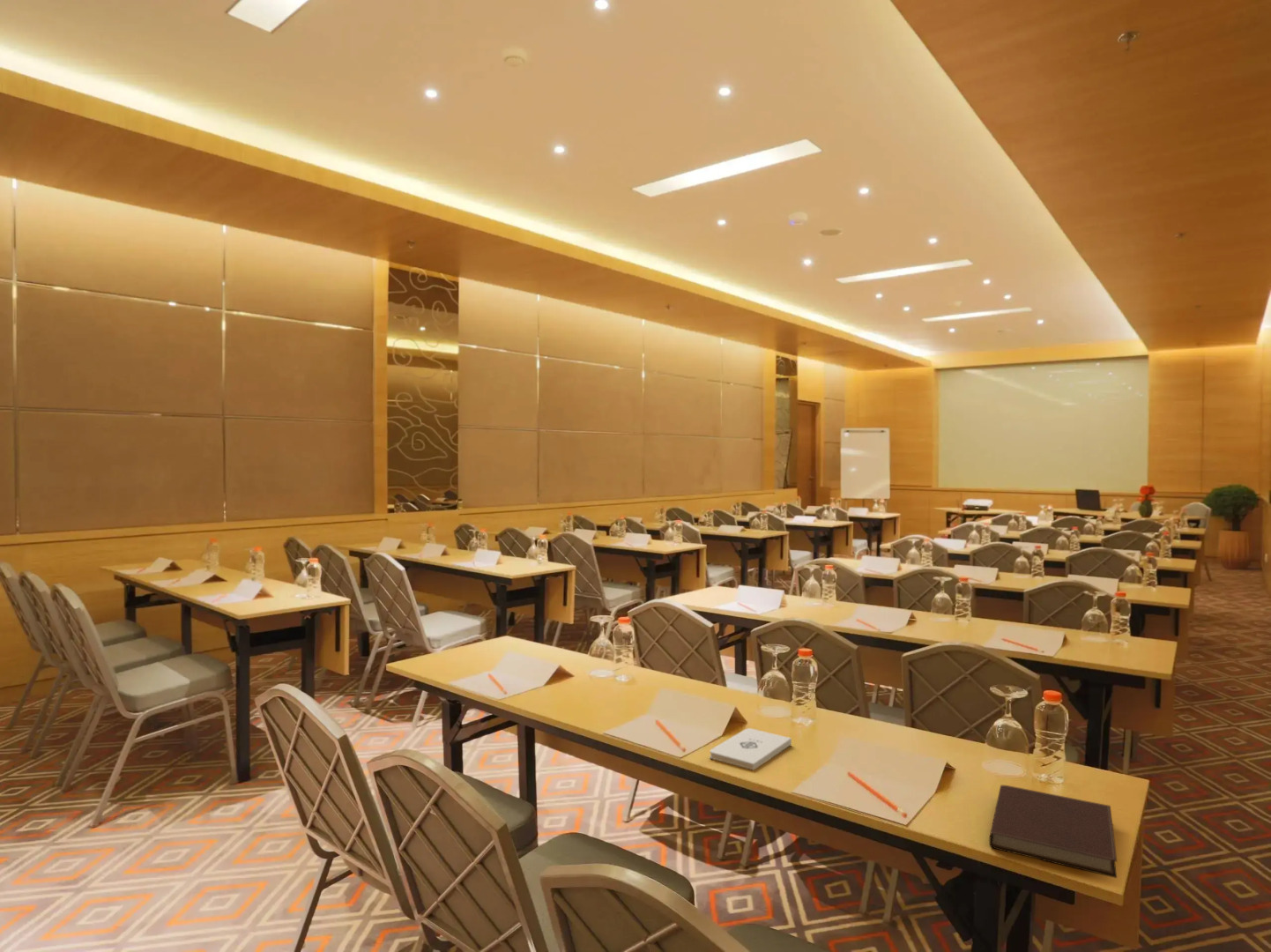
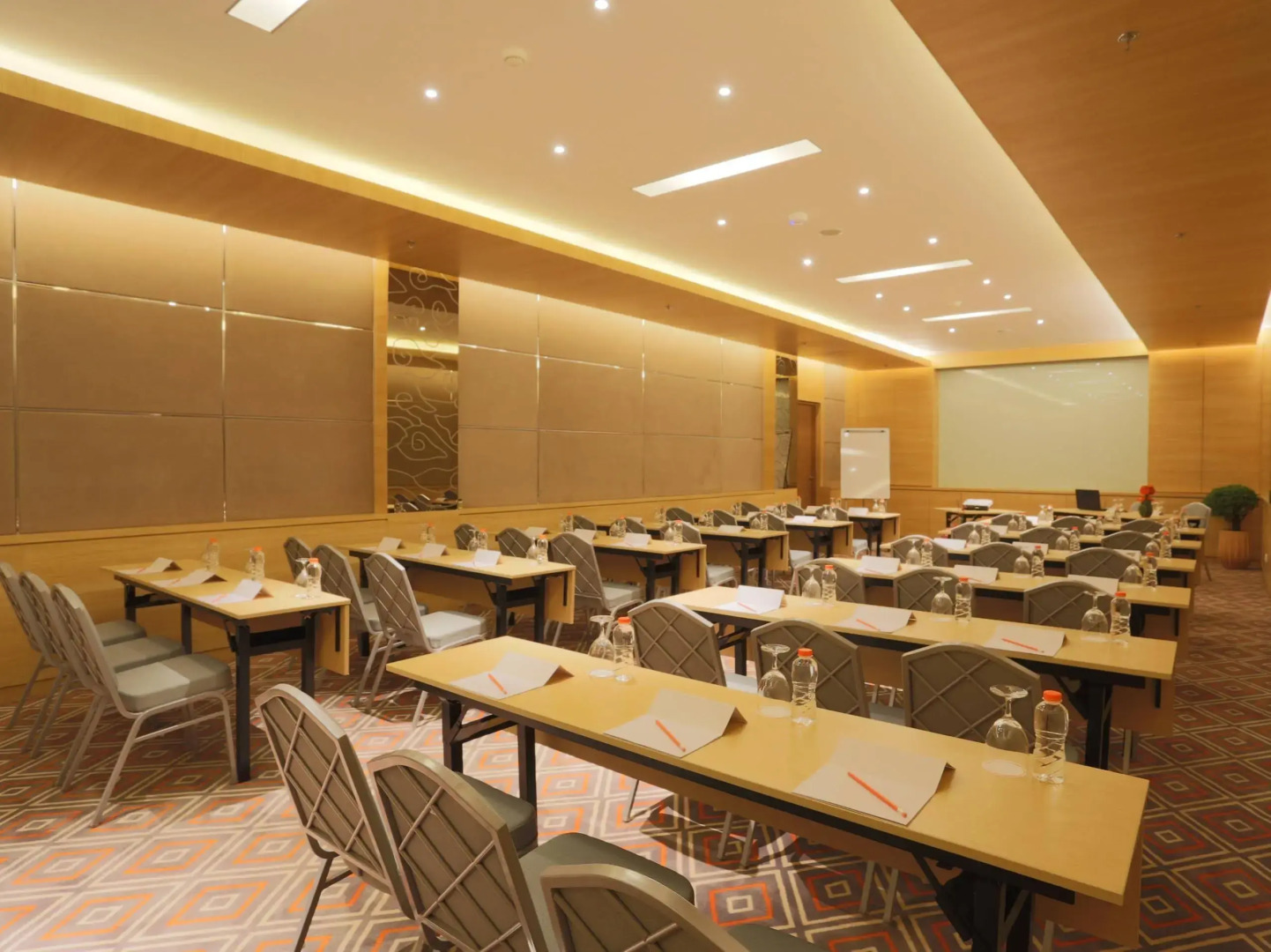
- notebook [988,785,1118,879]
- notepad [709,727,792,770]
